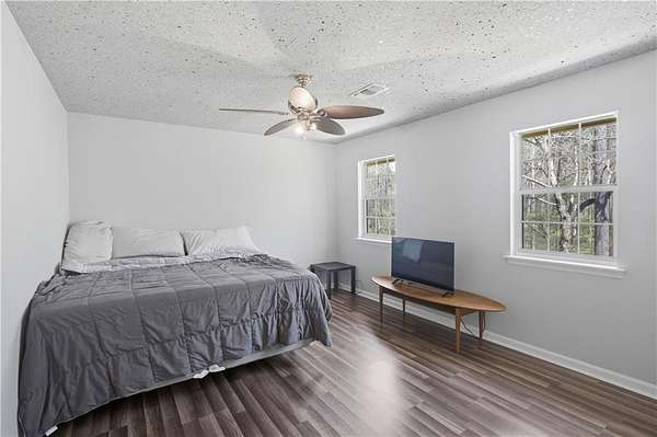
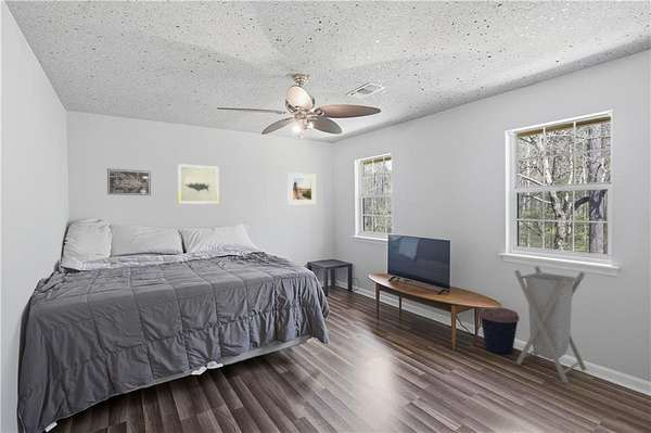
+ laundry hamper [513,265,587,384]
+ wall art [106,168,152,196]
+ coffee cup [478,307,520,355]
+ wall art [177,163,220,205]
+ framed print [286,171,317,206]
